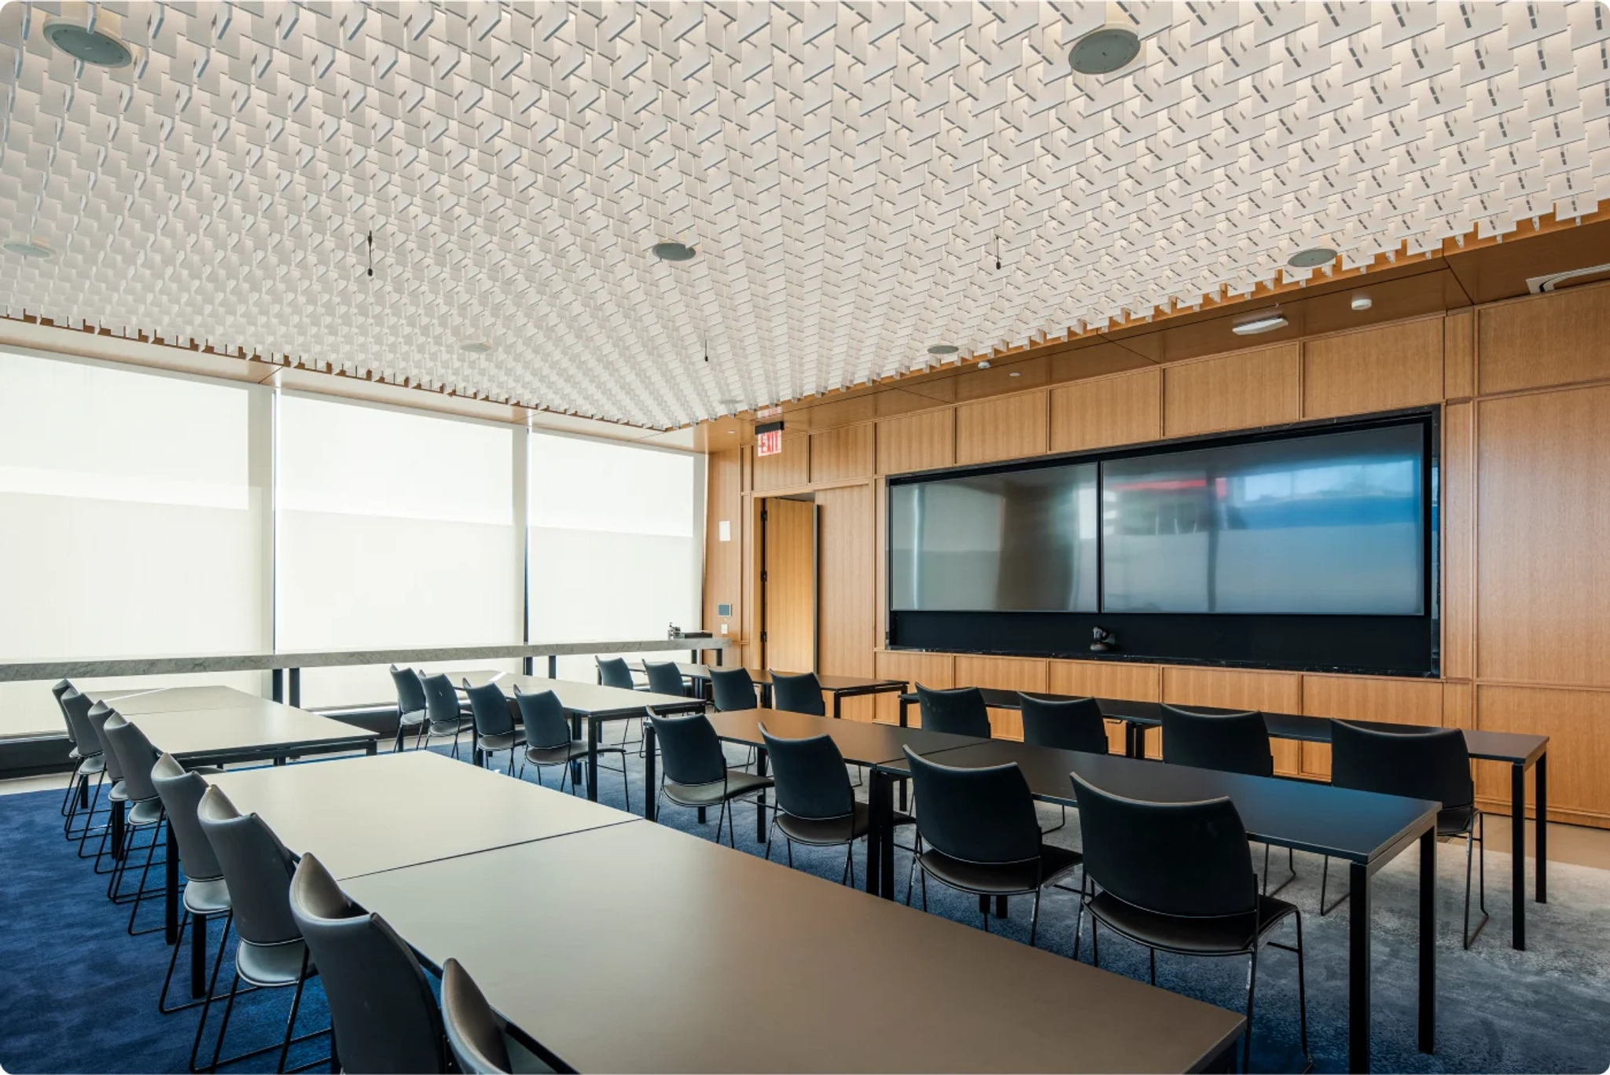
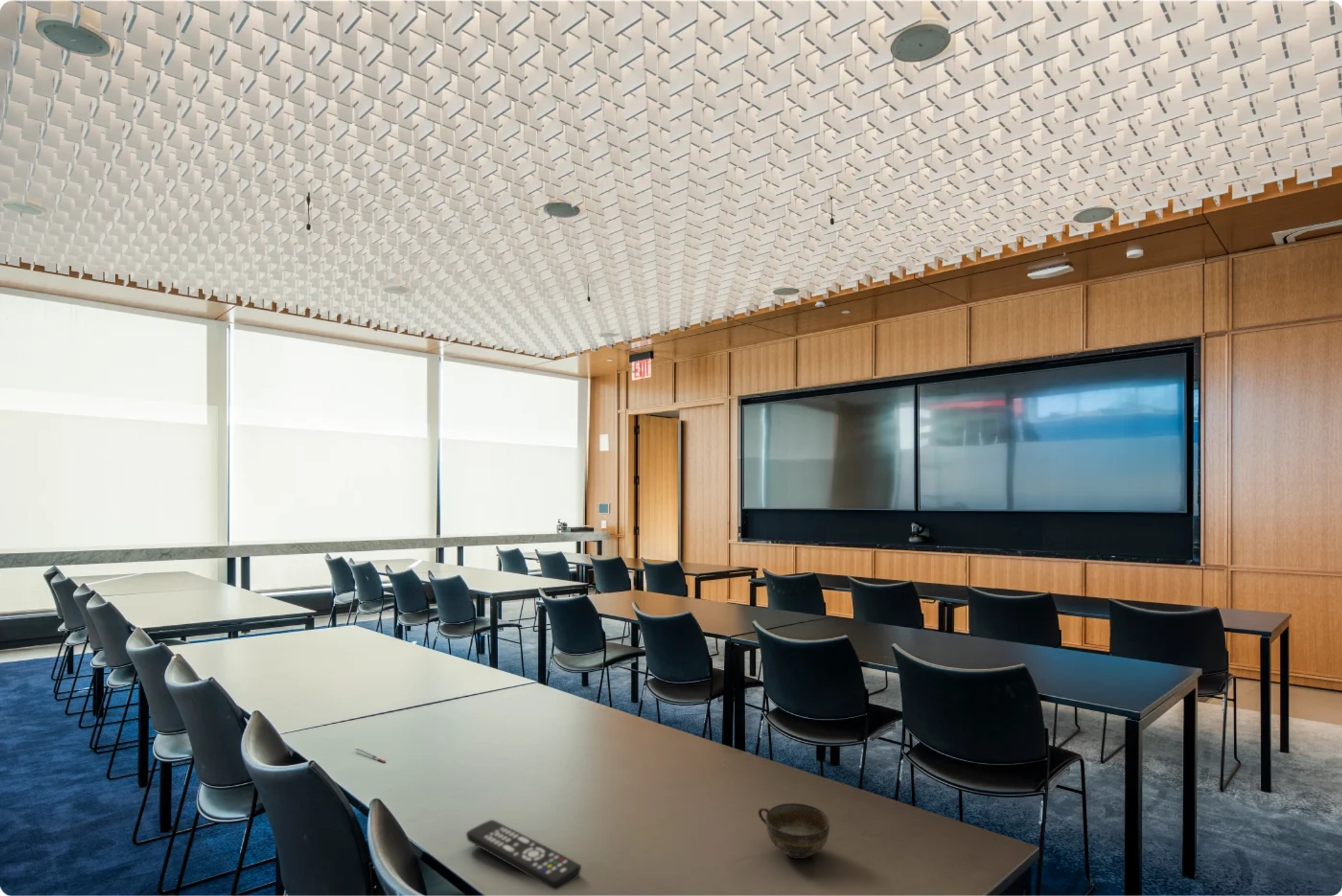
+ cup [757,802,830,859]
+ remote control [466,819,582,891]
+ pen [354,747,387,763]
